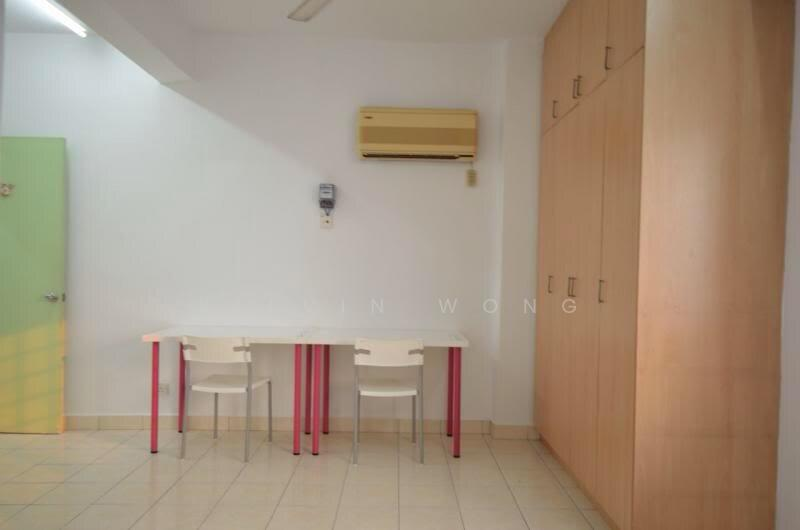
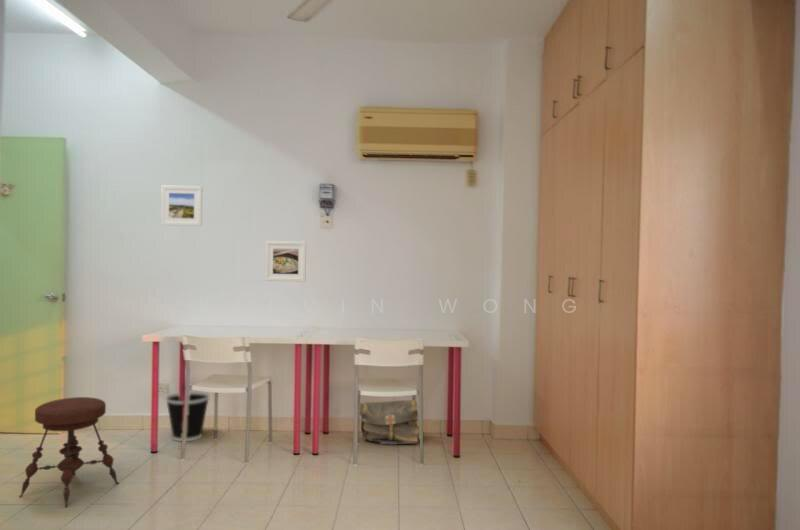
+ wastebasket [164,391,211,443]
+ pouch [358,399,420,445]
+ stool [18,396,120,509]
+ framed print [264,240,307,283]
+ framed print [160,184,203,227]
